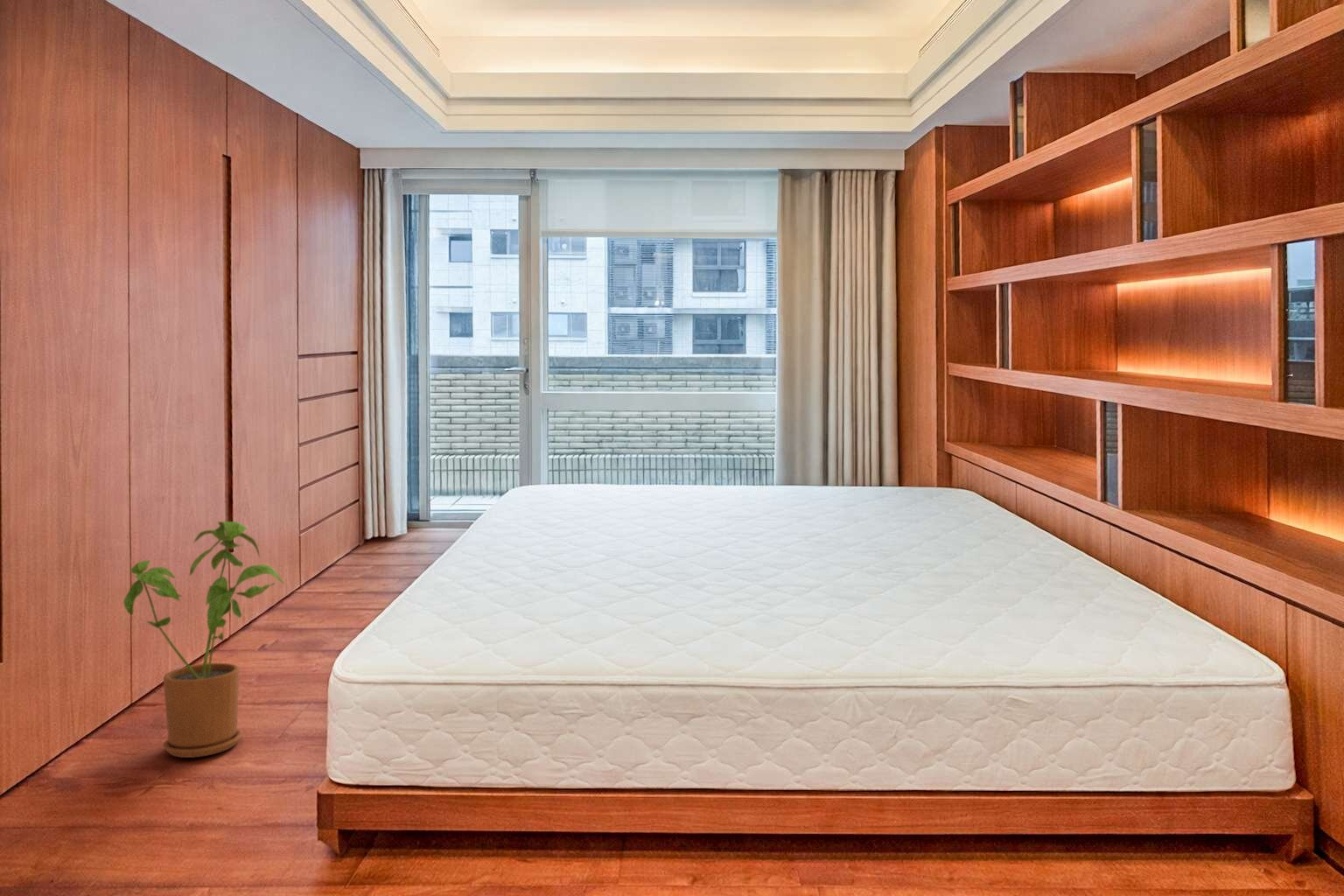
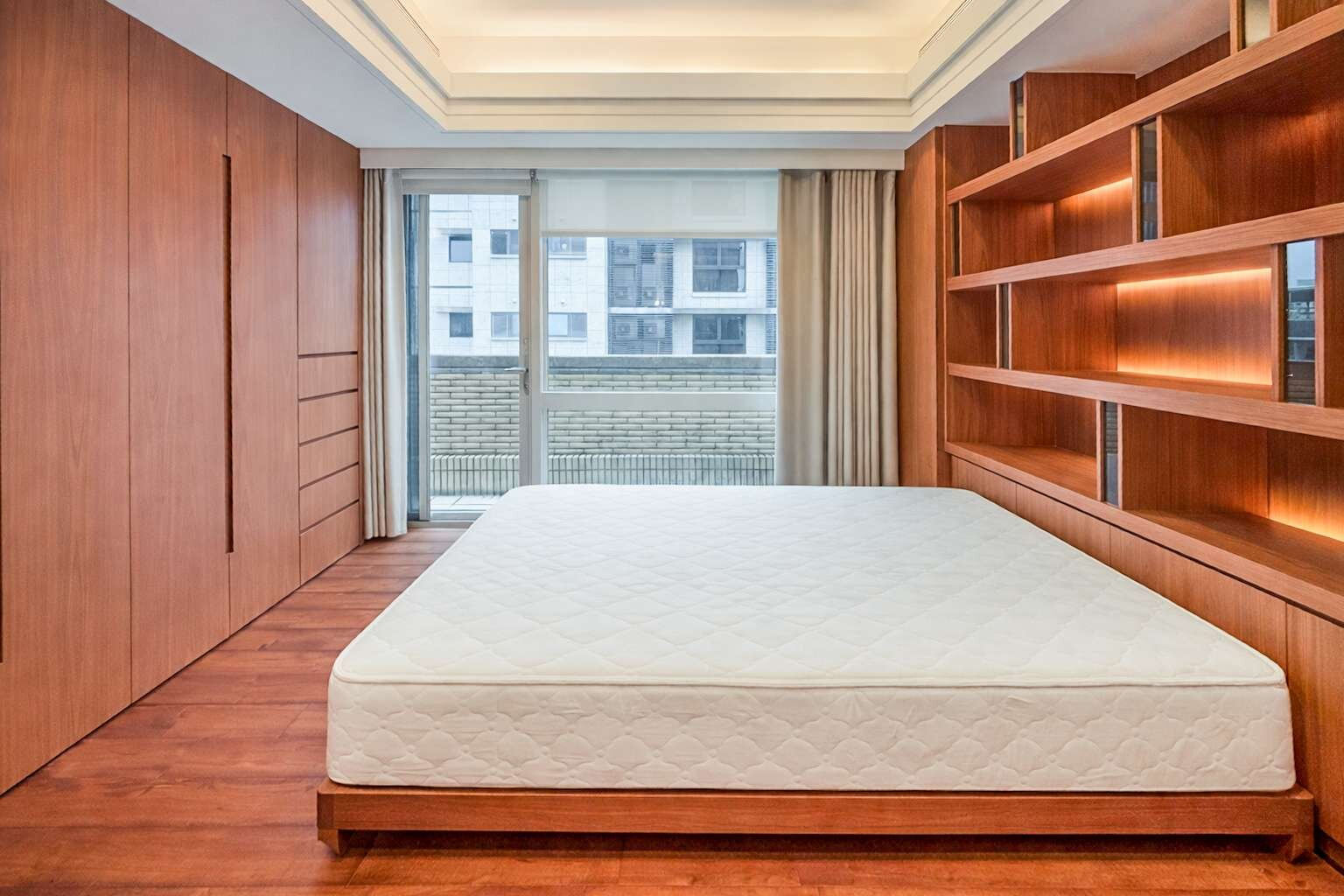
- house plant [123,521,285,759]
